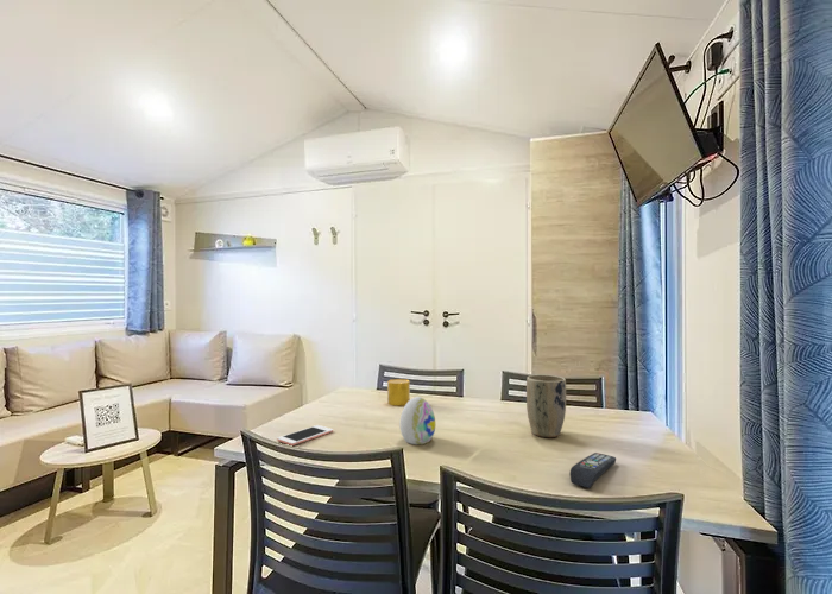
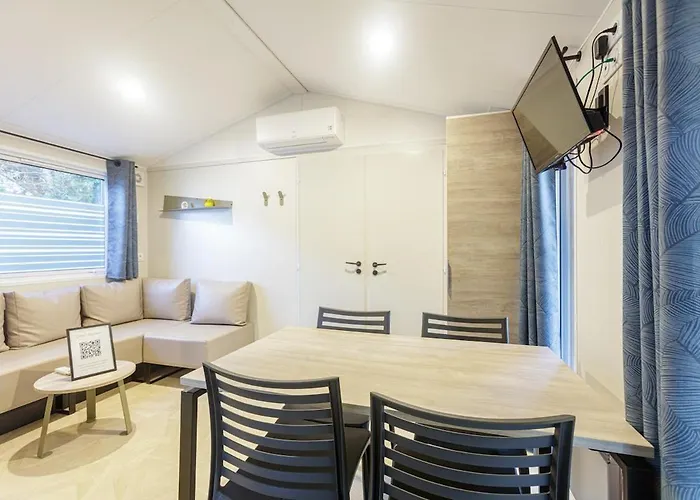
- remote control [569,451,617,489]
- cell phone [276,424,334,447]
- cup [386,378,411,407]
- plant pot [525,374,567,438]
- decorative egg [398,396,436,446]
